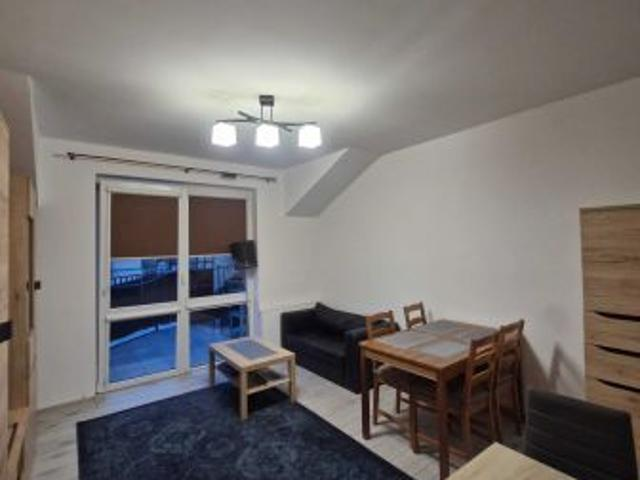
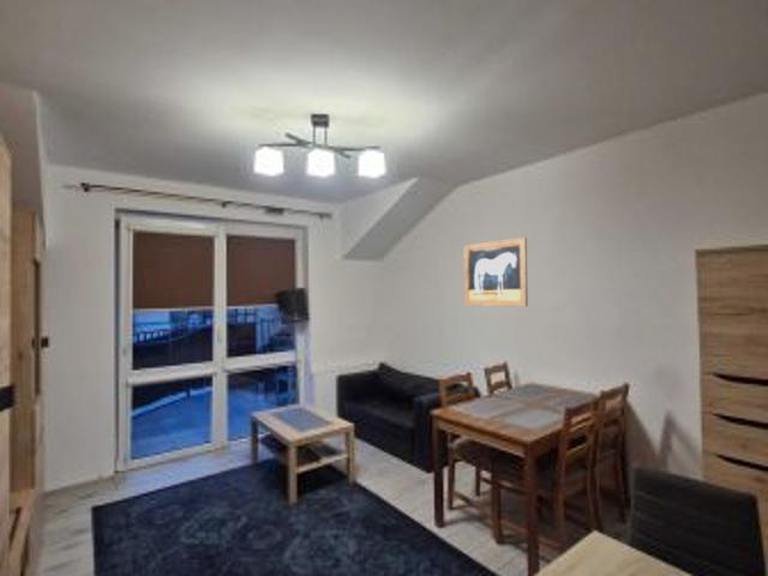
+ wall art [463,236,529,308]
